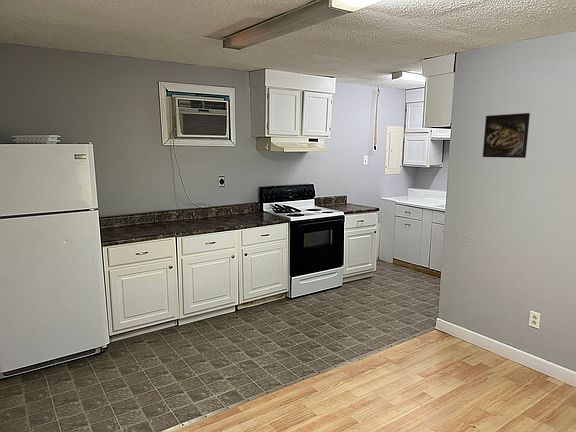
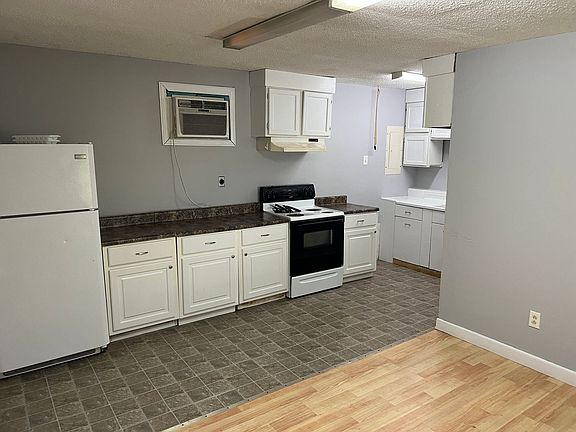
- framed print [482,112,531,159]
